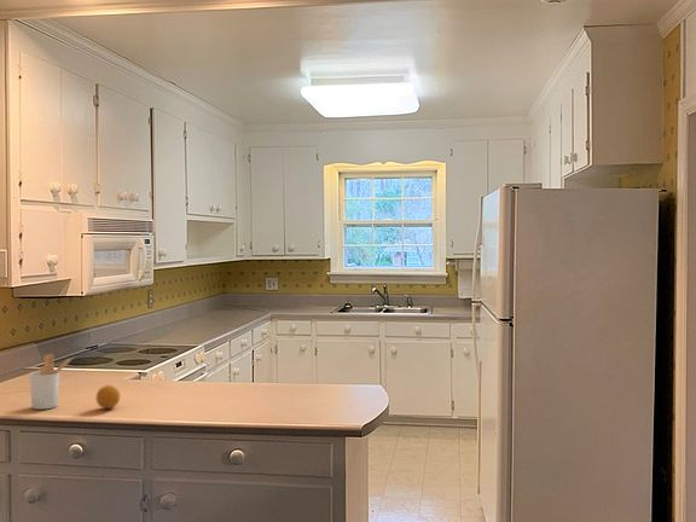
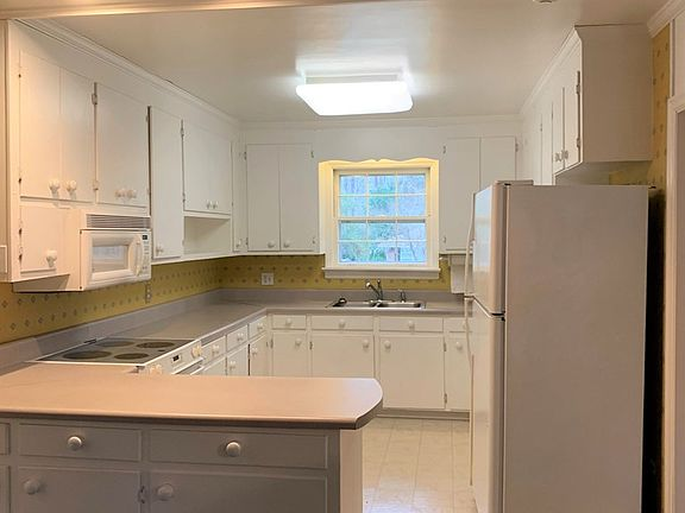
- utensil holder [29,353,76,411]
- fruit [94,384,121,410]
